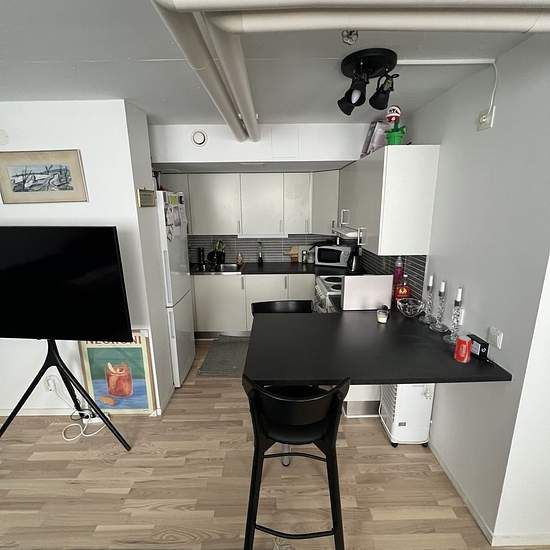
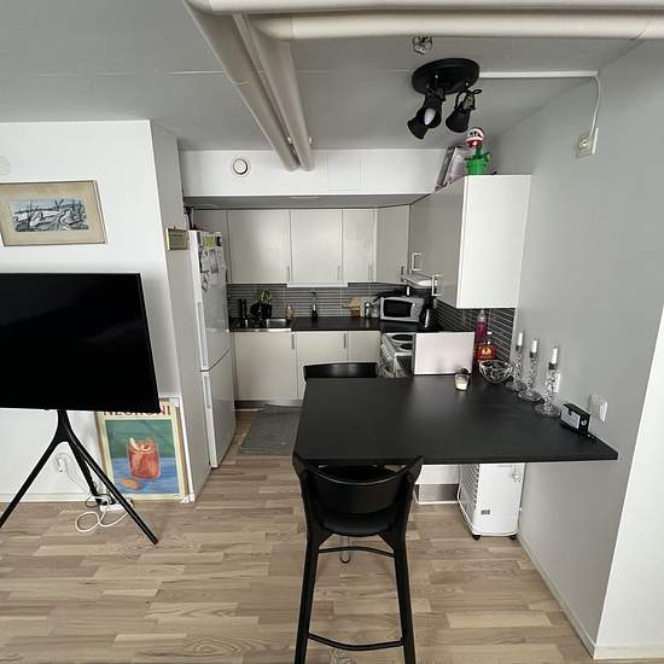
- beverage can [454,335,473,363]
